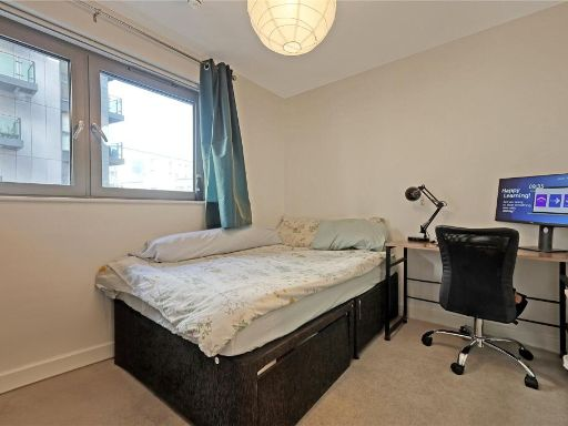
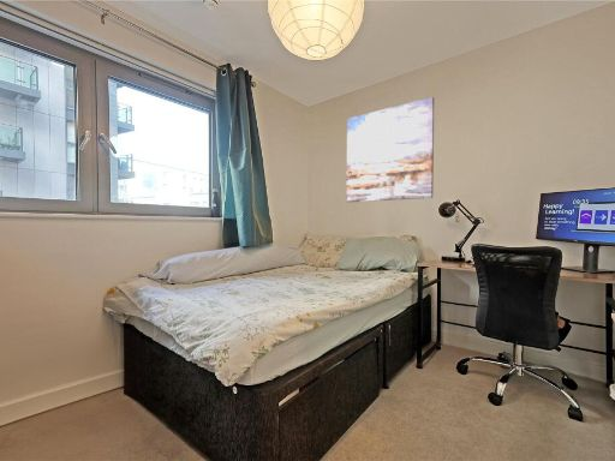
+ wall art [346,96,435,203]
